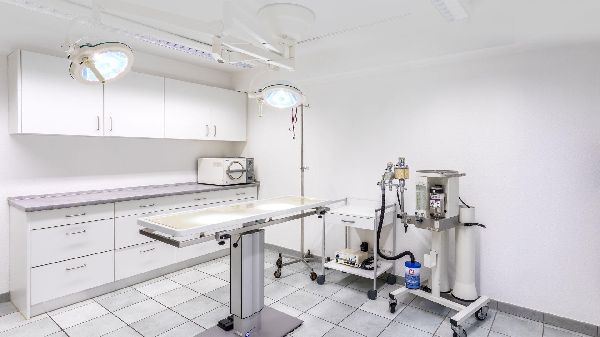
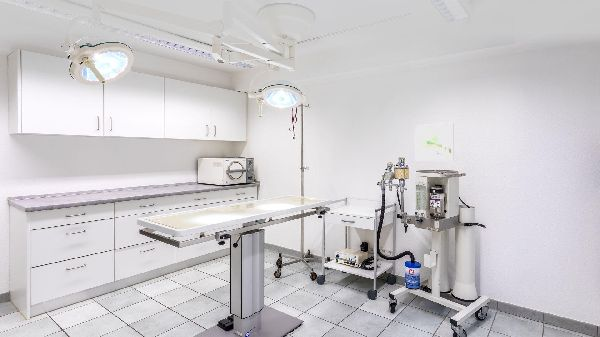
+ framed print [415,122,454,161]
